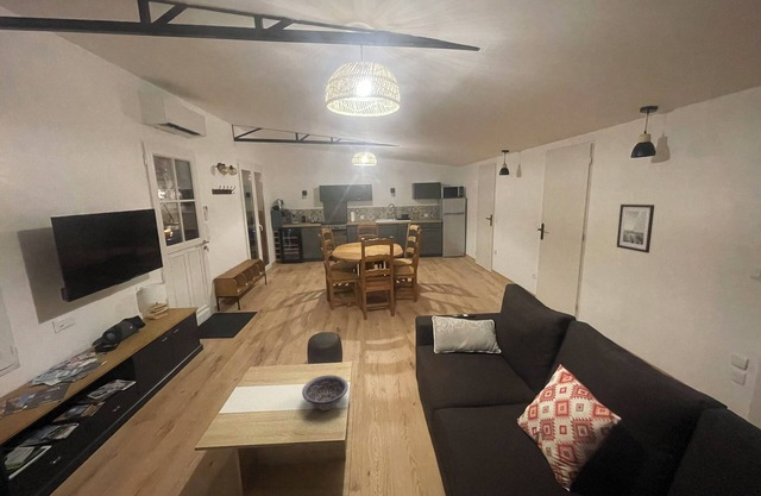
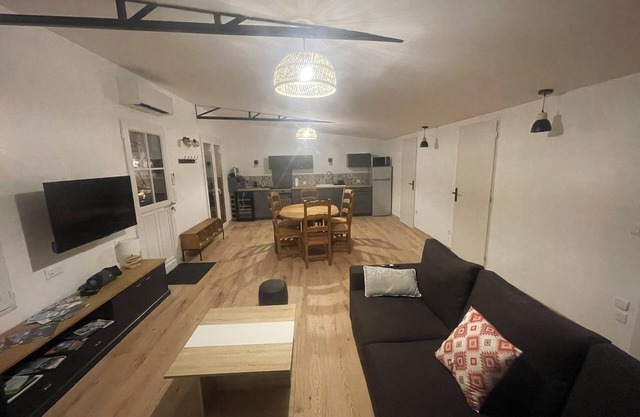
- decorative bowl [301,375,350,412]
- wall art [616,203,655,255]
